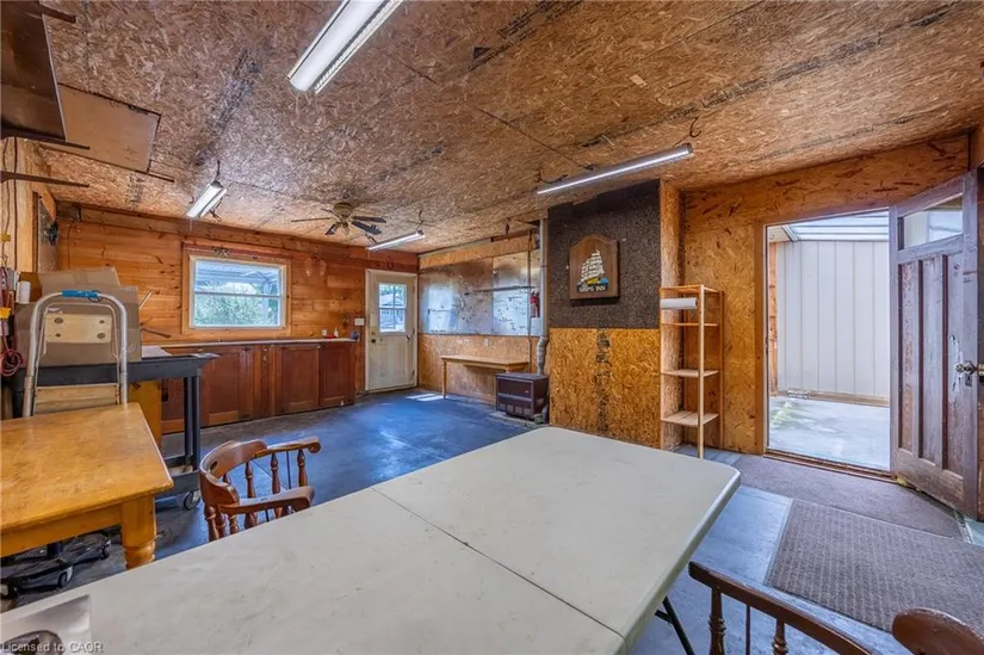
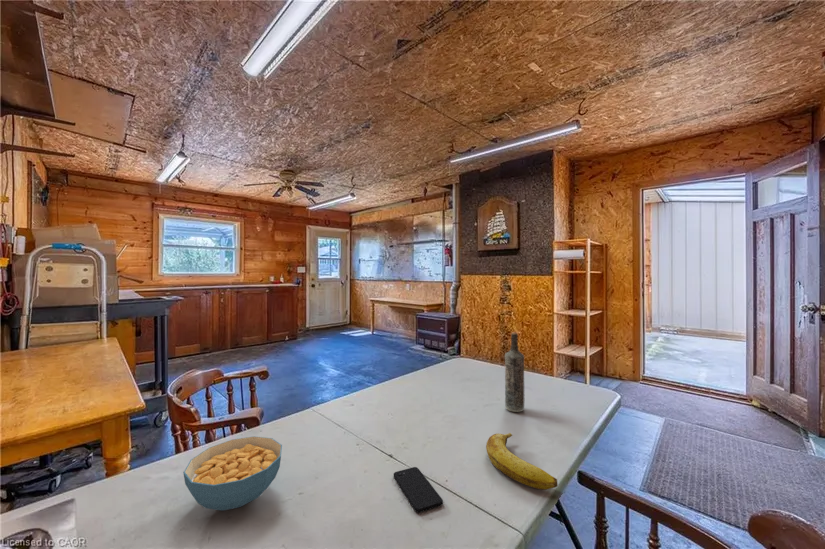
+ banana [485,432,559,491]
+ bottle [504,331,525,413]
+ smartphone [393,466,444,514]
+ cereal bowl [182,435,283,511]
